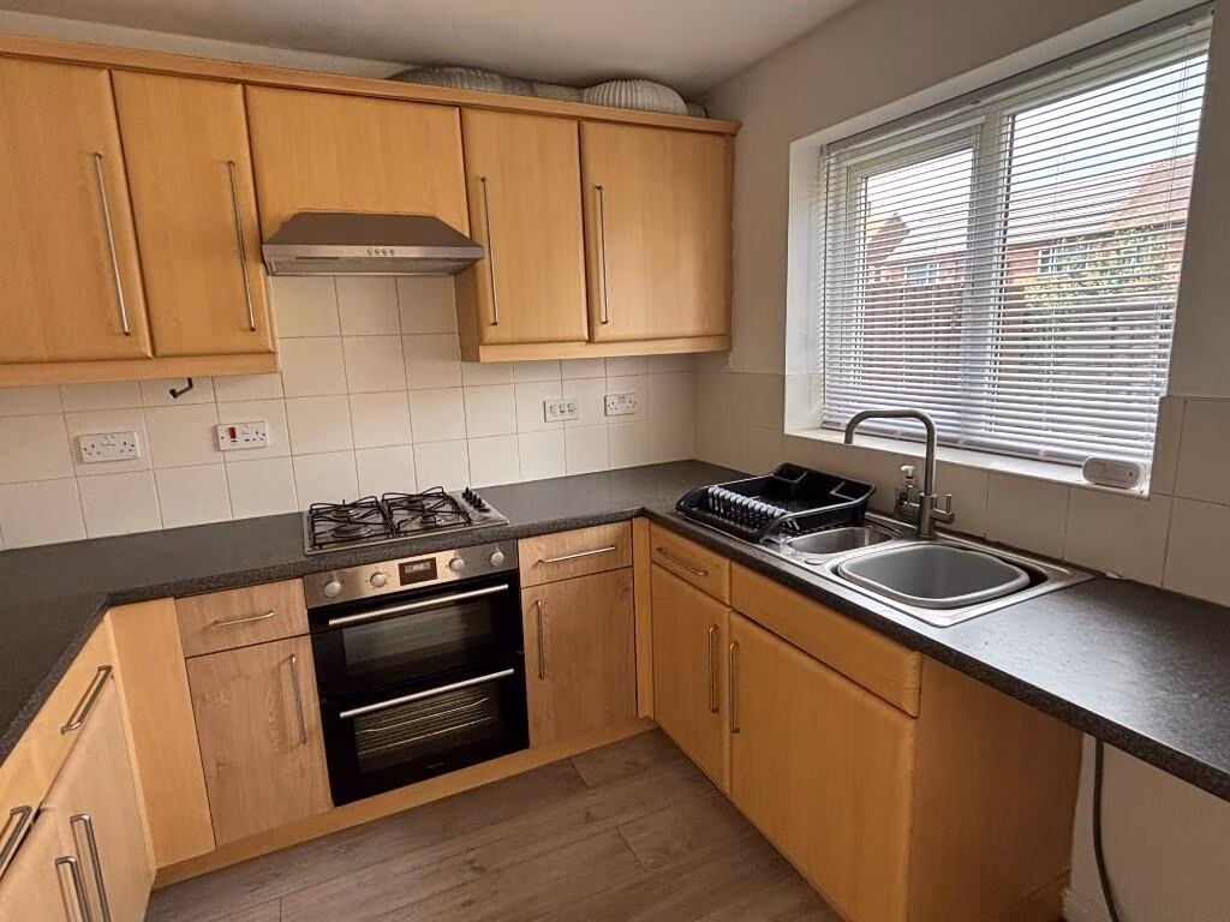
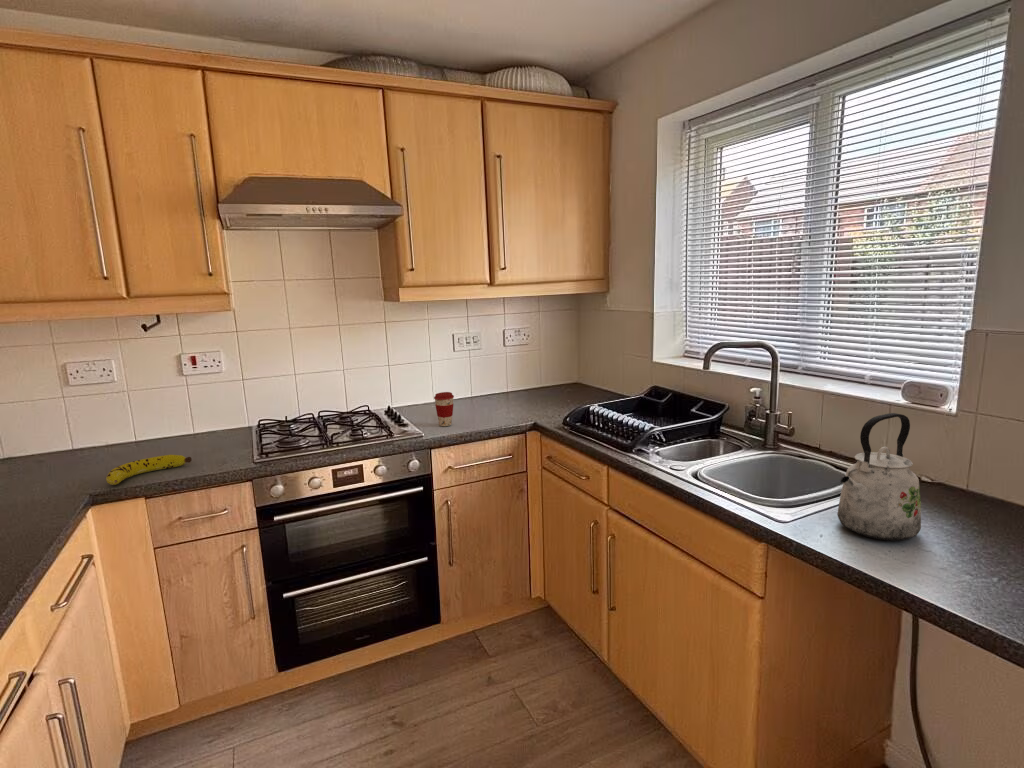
+ coffee cup [433,391,455,427]
+ fruit [105,454,193,486]
+ kettle [836,412,922,542]
